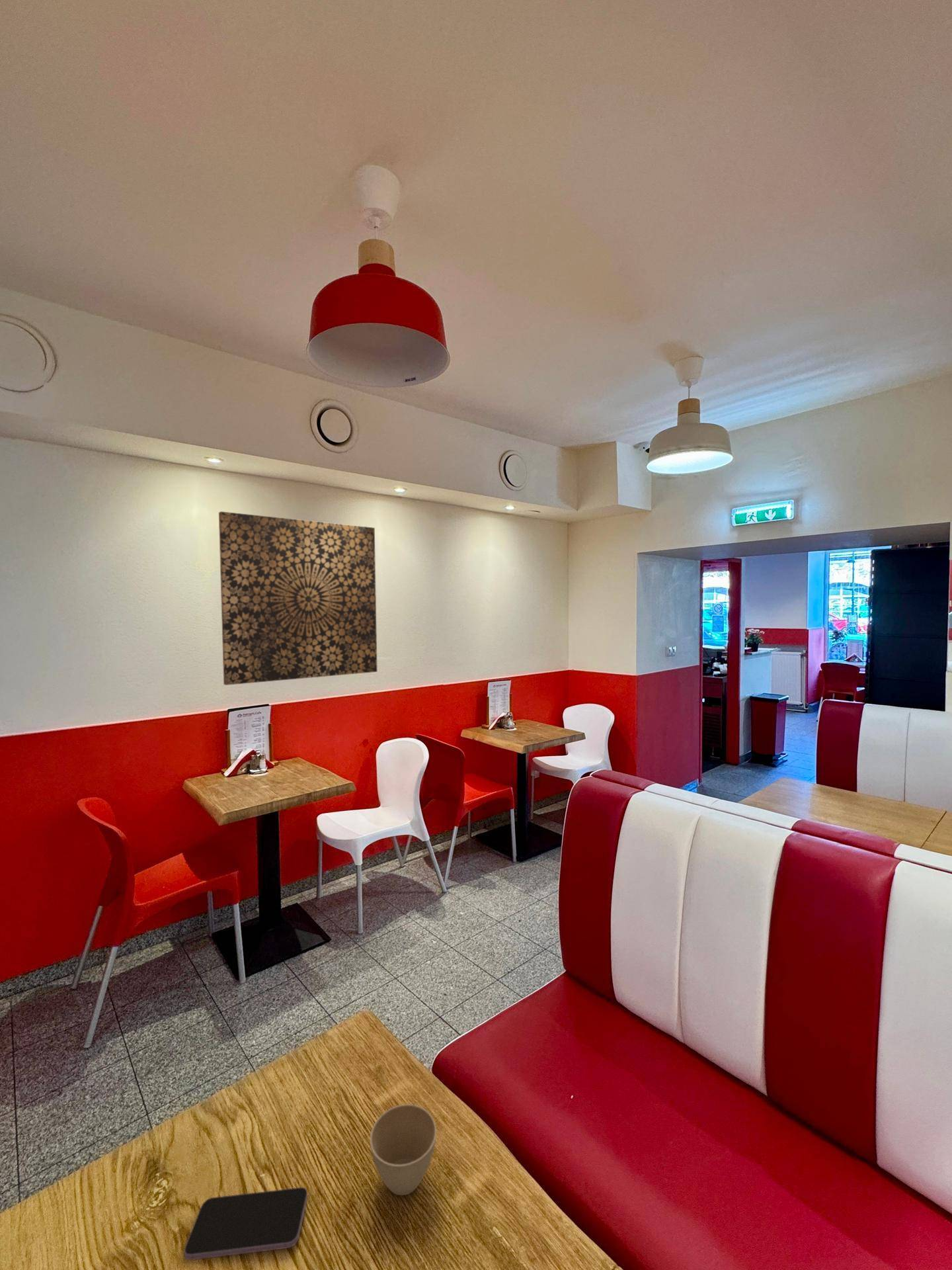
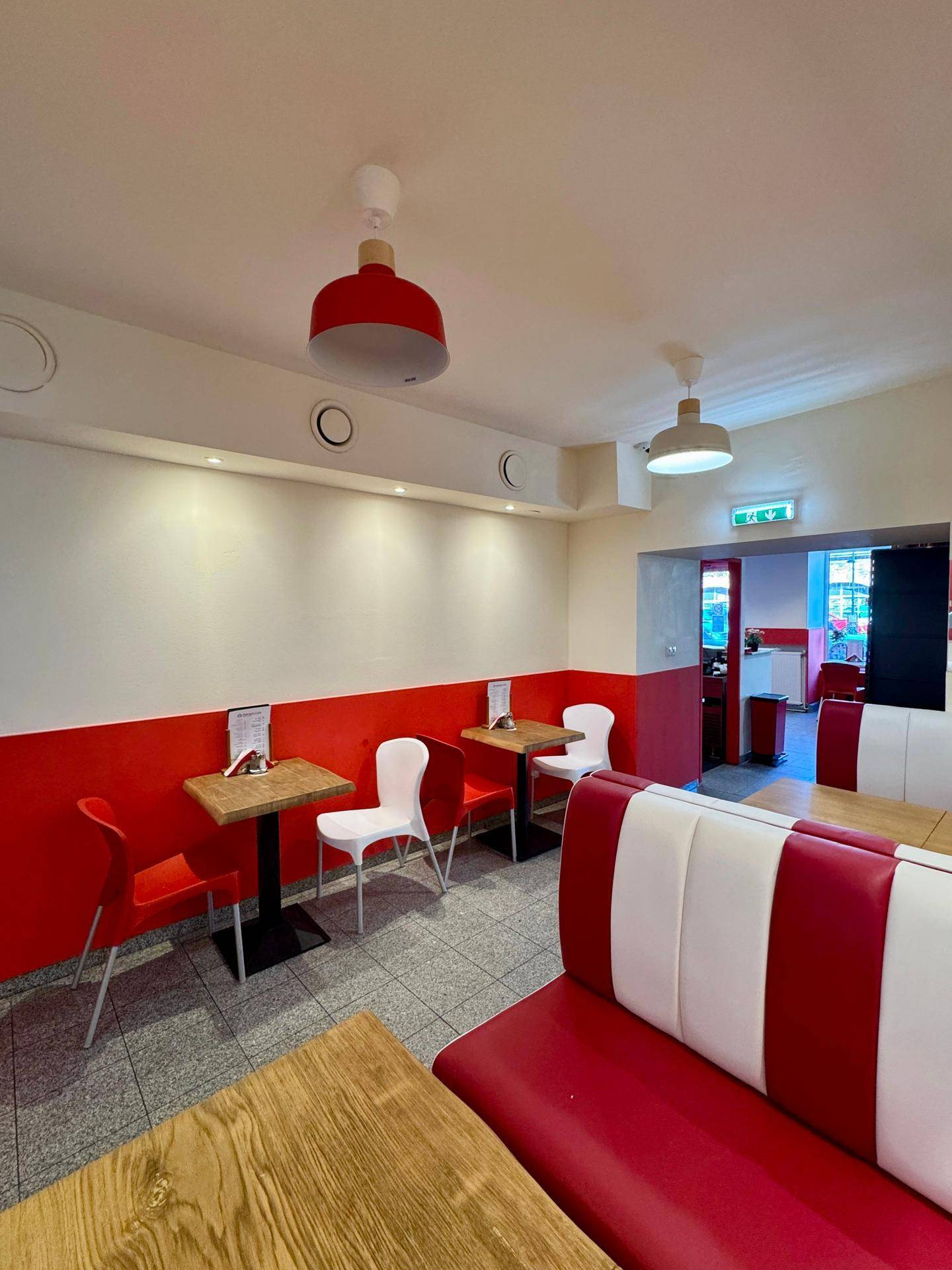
- wall art [218,511,378,686]
- smartphone [184,1187,308,1261]
- flower pot [370,1103,437,1196]
